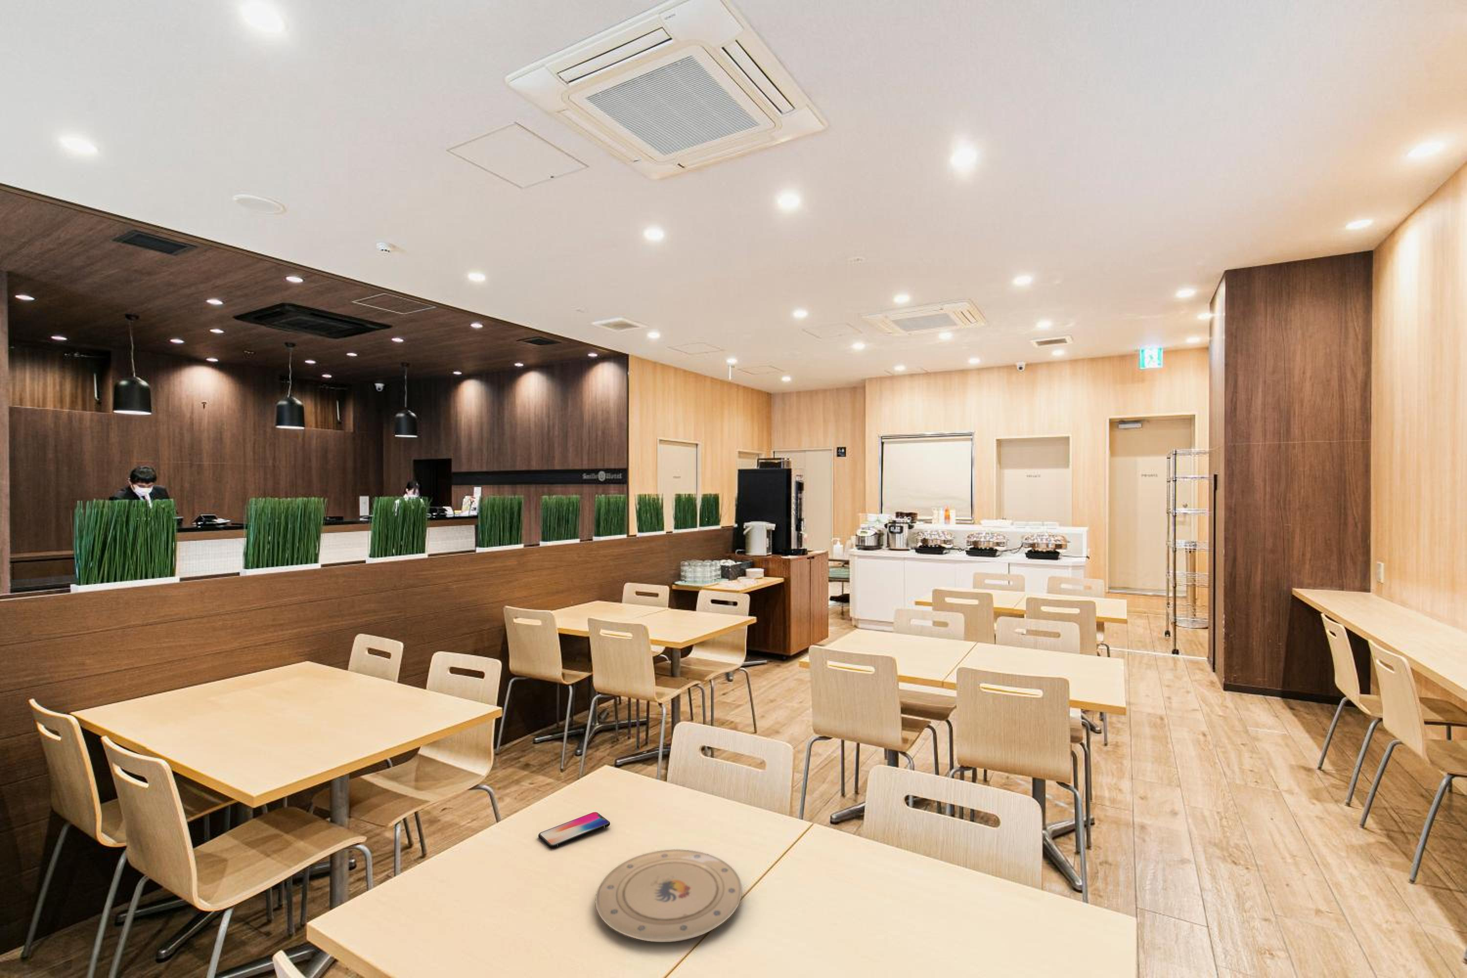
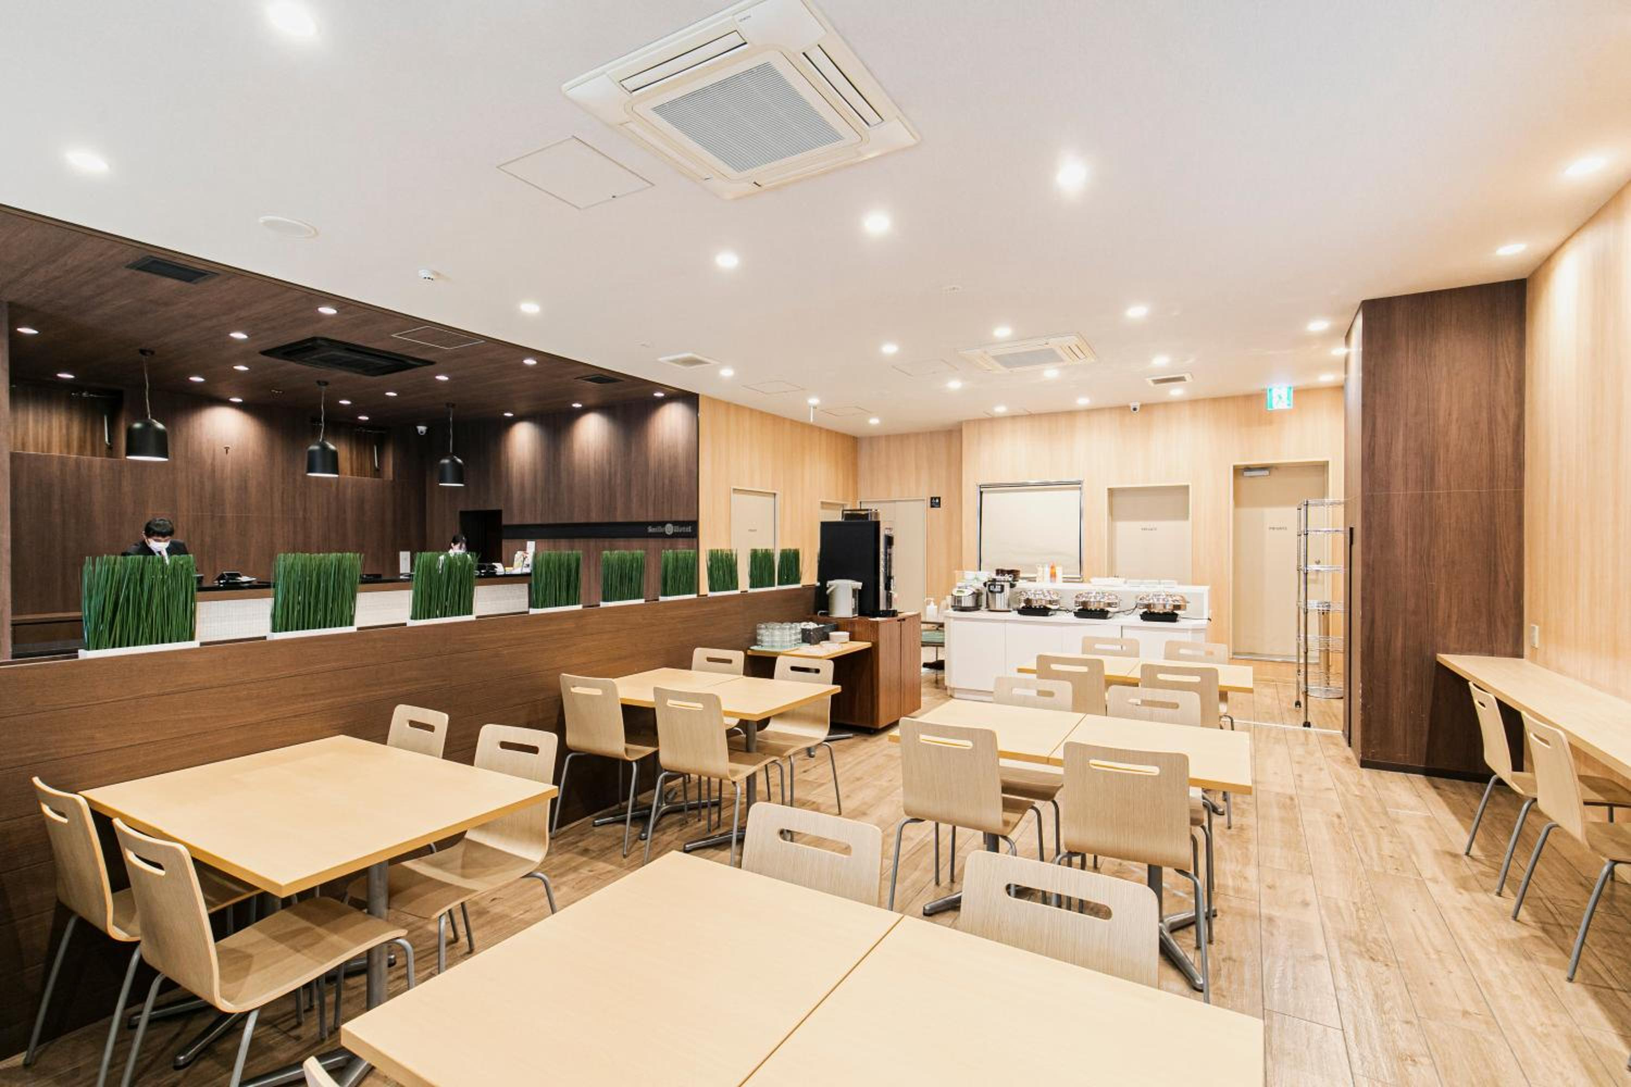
- smartphone [538,812,611,849]
- plate [595,849,742,943]
